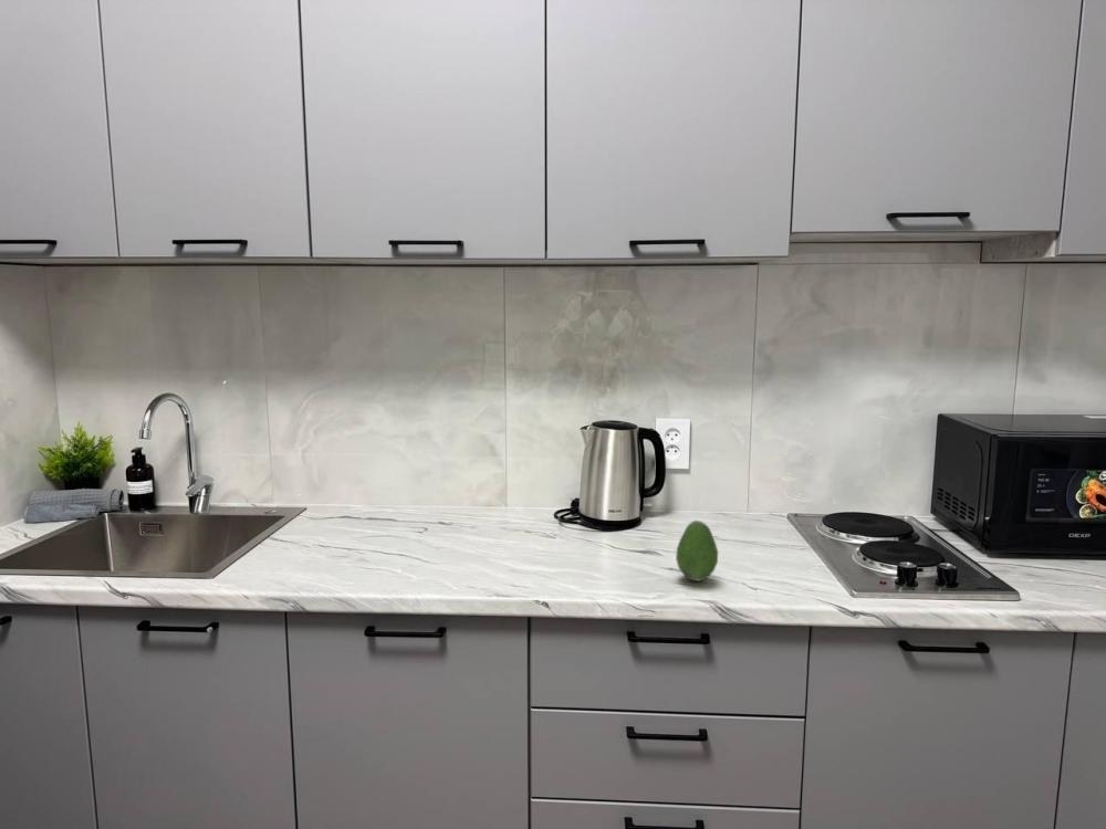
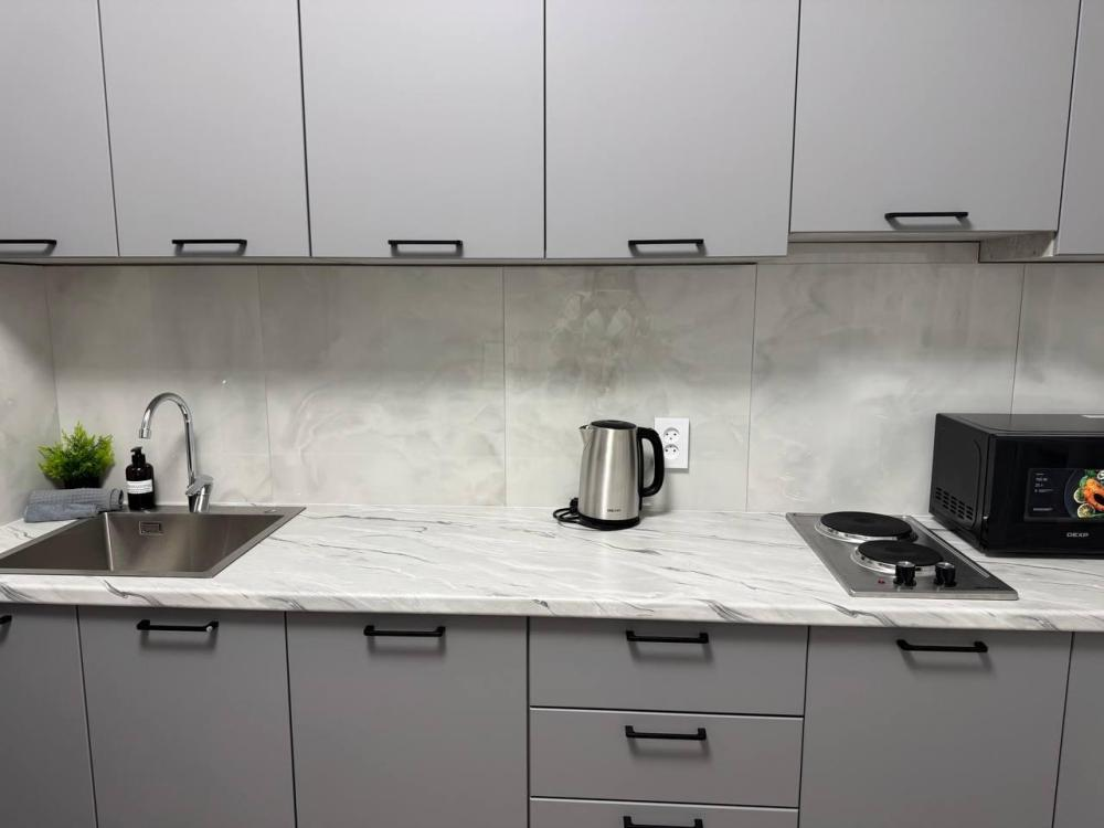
- fruit [675,520,719,583]
